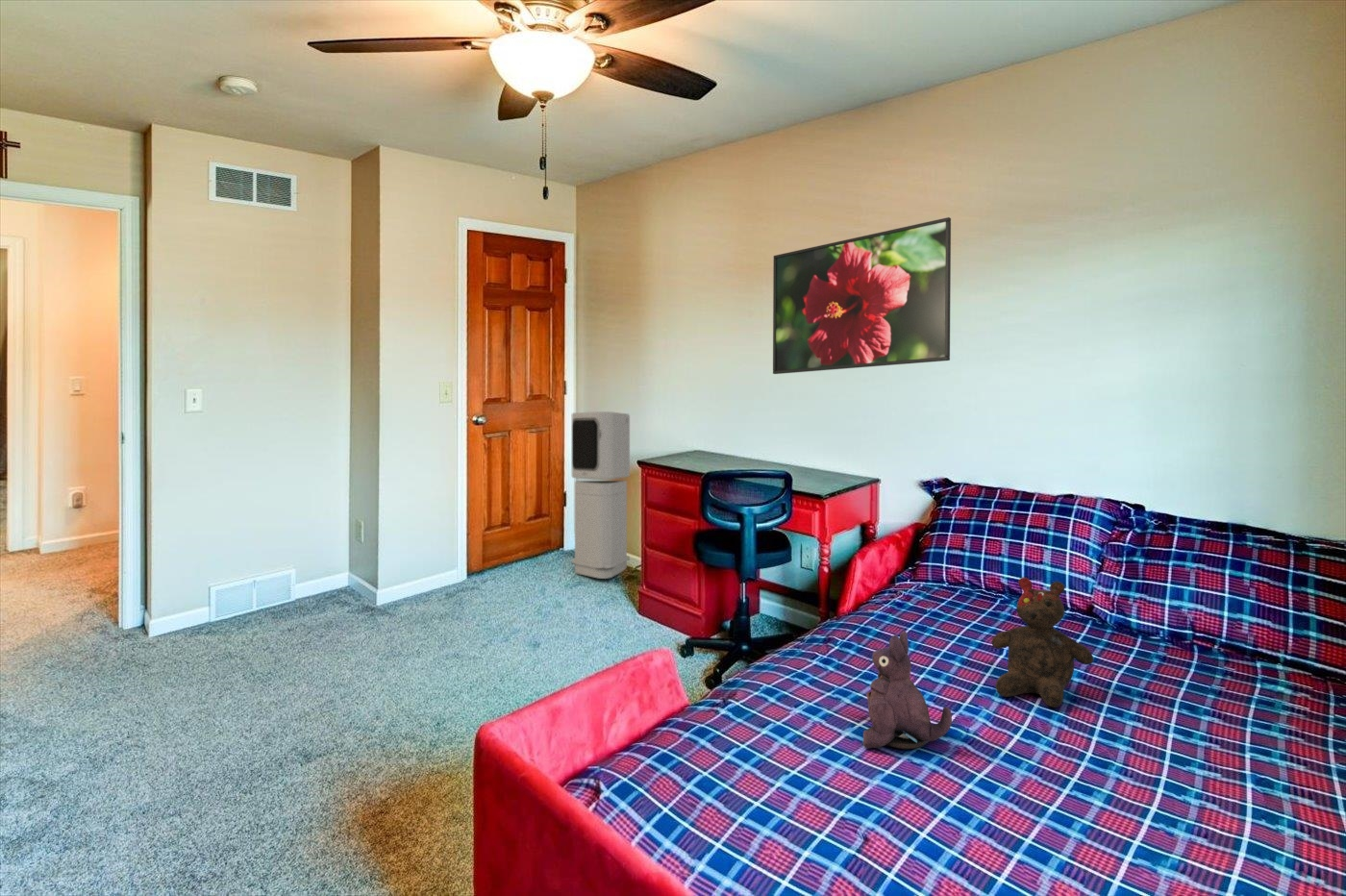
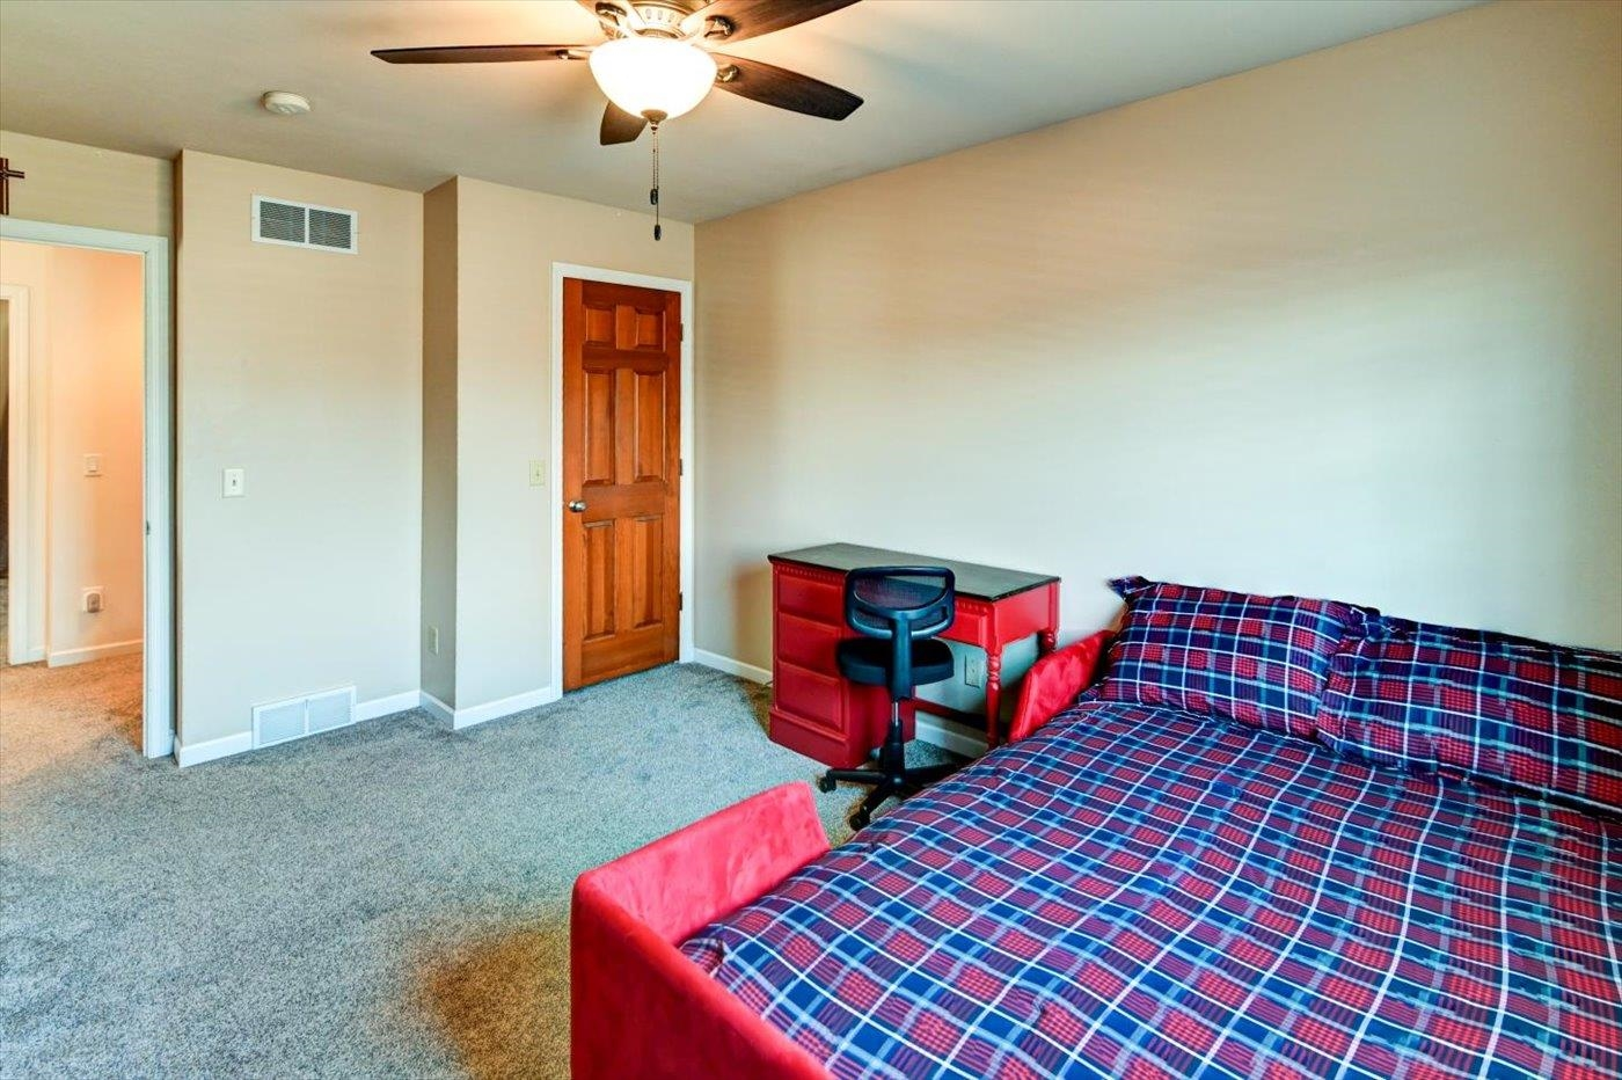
- teddy bear [991,577,1094,709]
- plush toy [862,631,953,750]
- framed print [772,216,952,375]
- air purifier [570,411,631,580]
